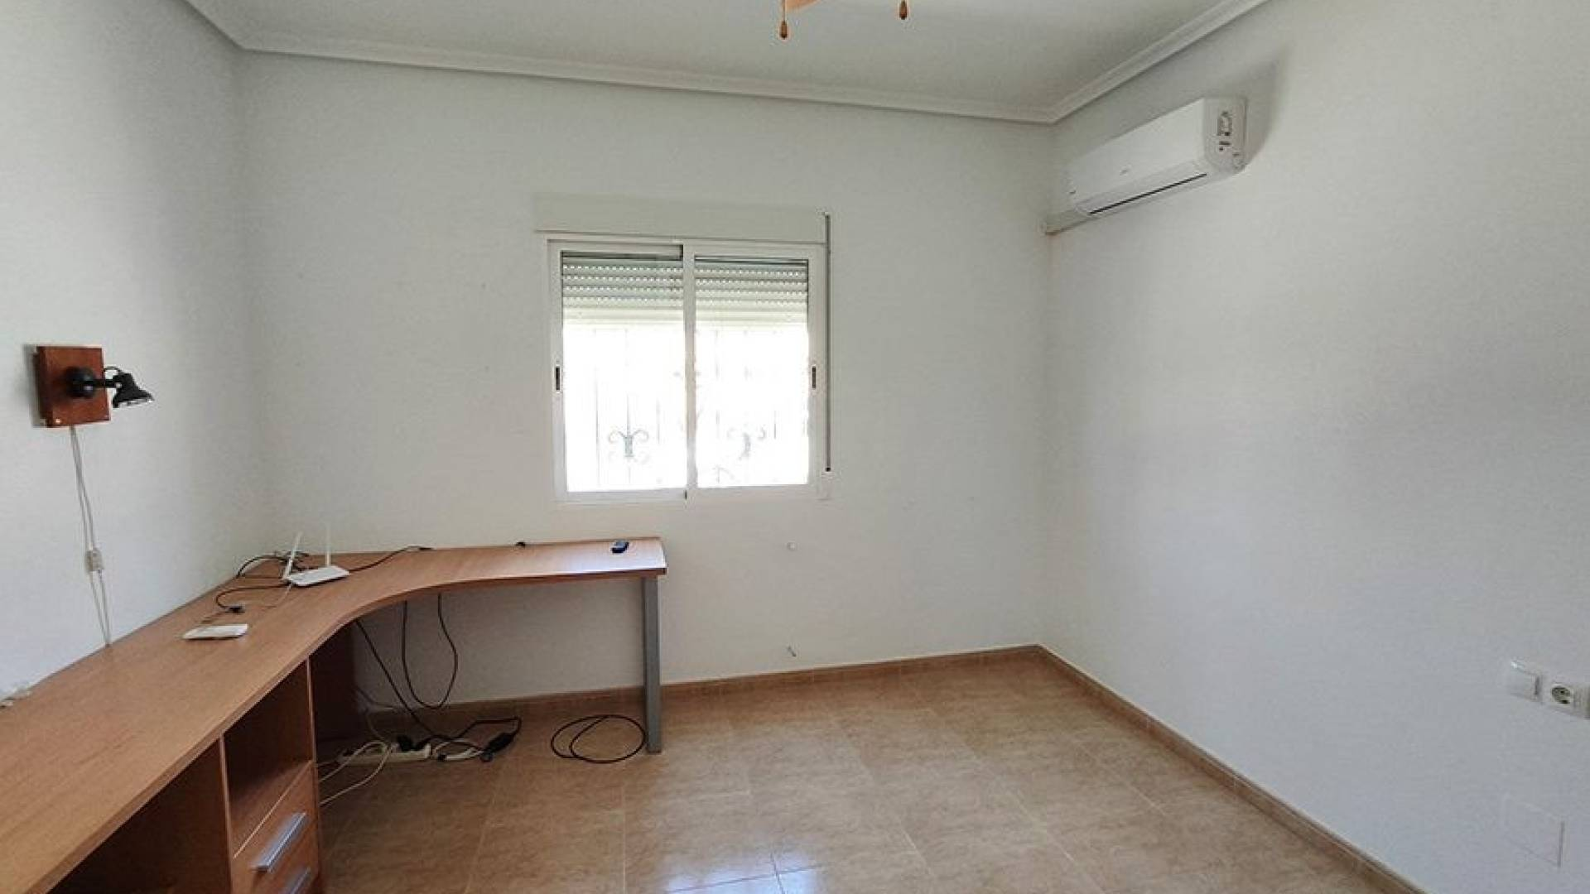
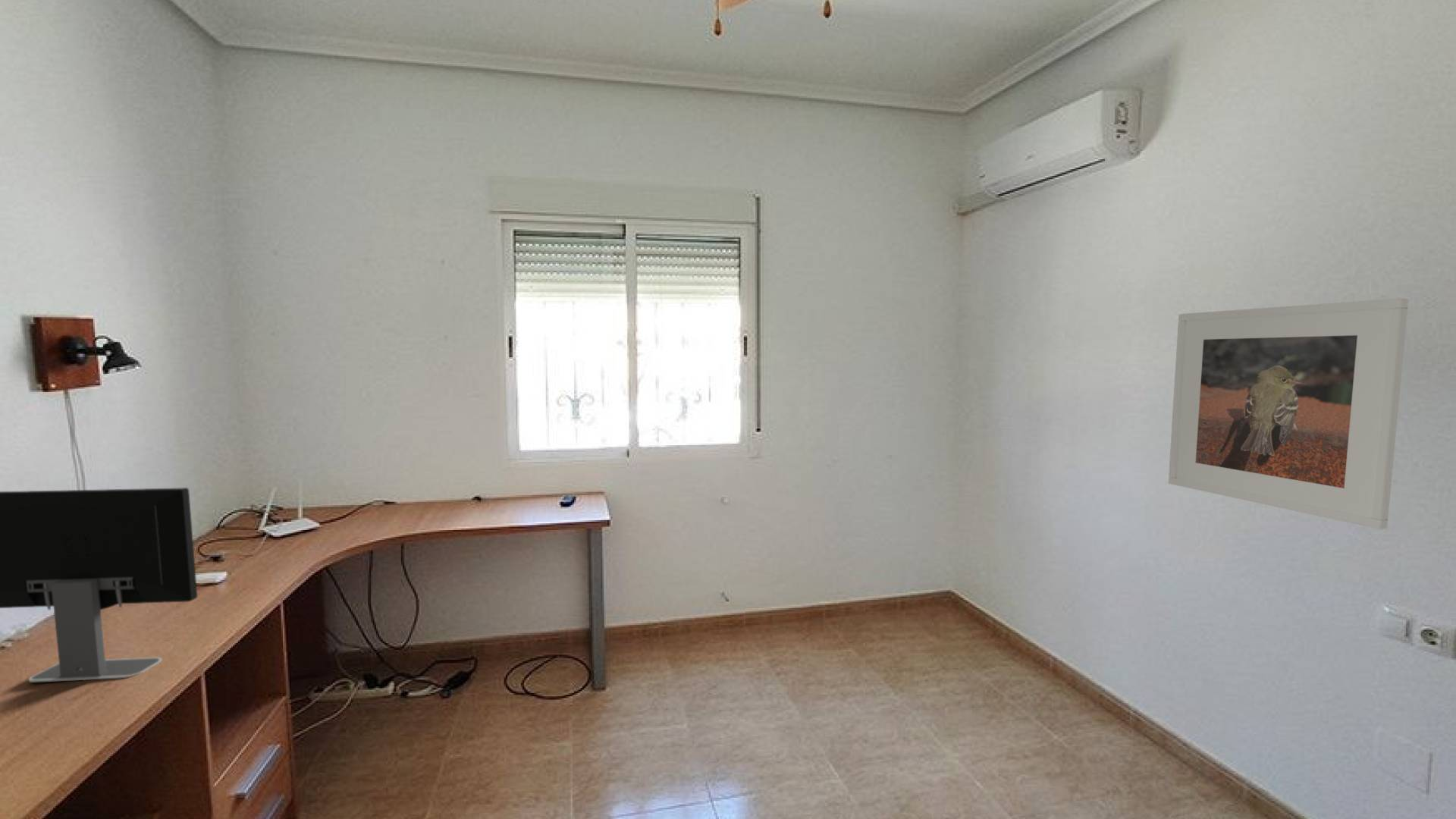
+ computer monitor [0,487,198,683]
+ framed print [1168,297,1409,530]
